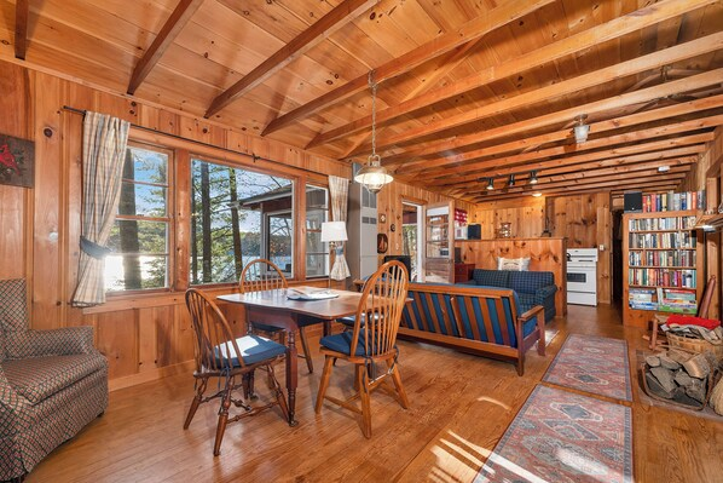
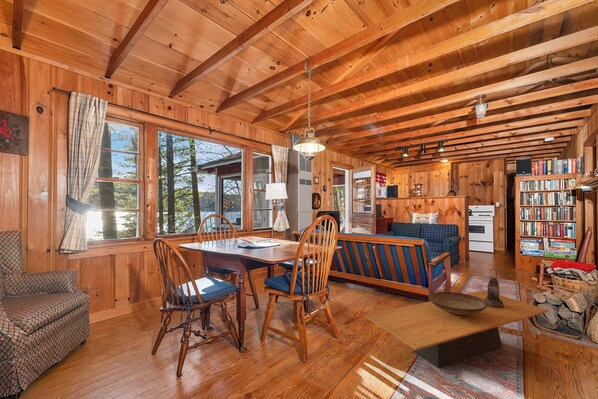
+ decorative bowl [428,291,488,316]
+ lantern [484,268,504,308]
+ coffee table [363,289,550,369]
